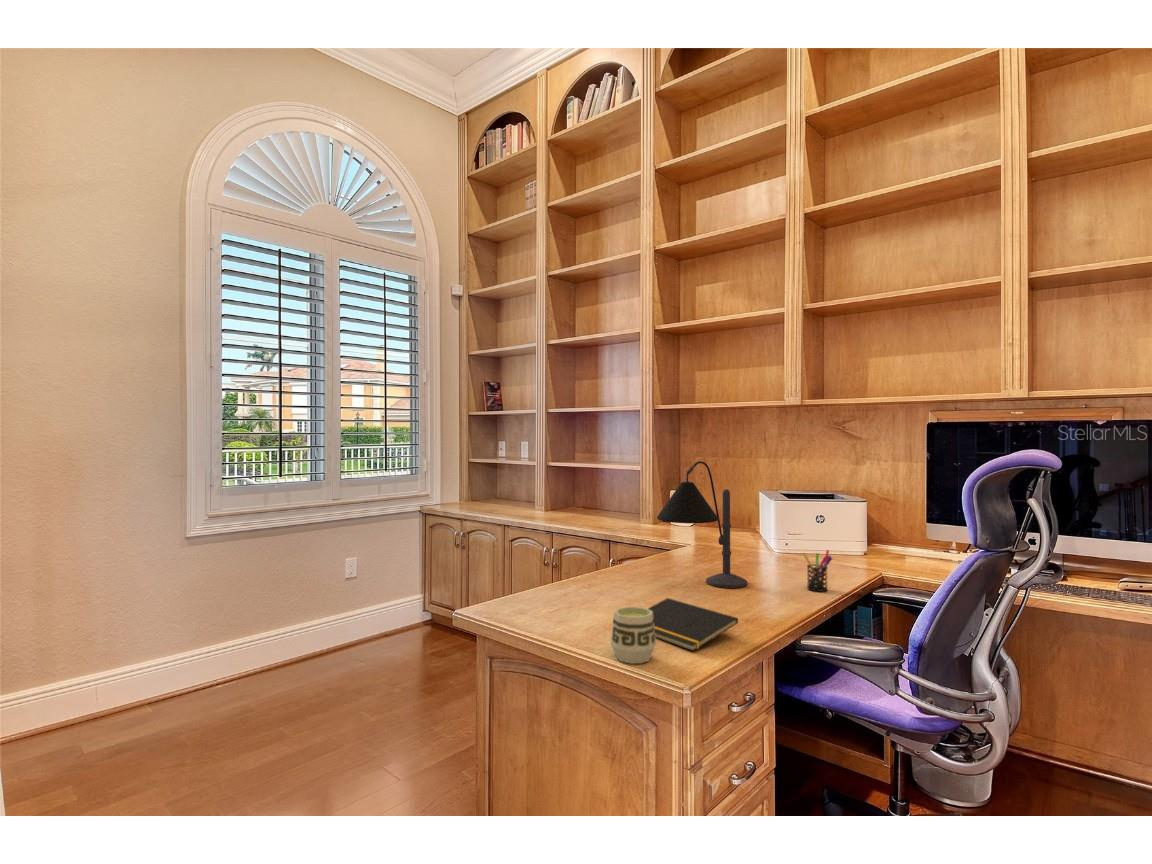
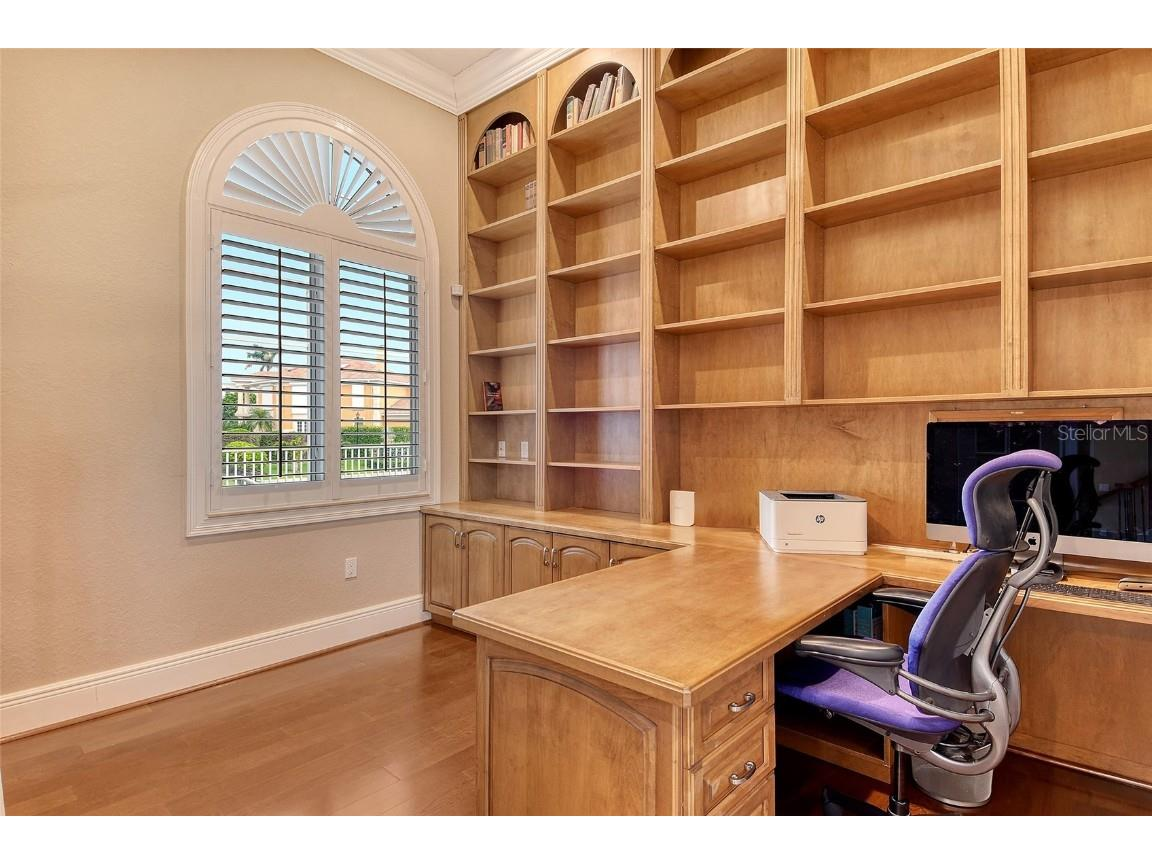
- cup [610,606,657,665]
- pen holder [802,549,833,593]
- desk lamp [656,460,748,589]
- notepad [647,597,739,652]
